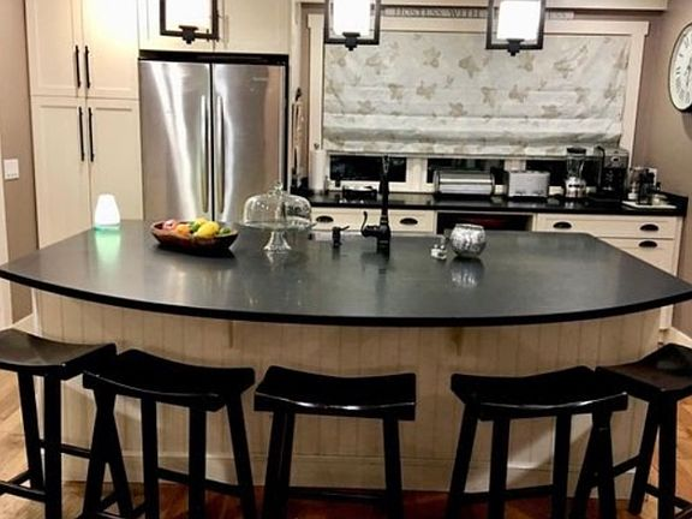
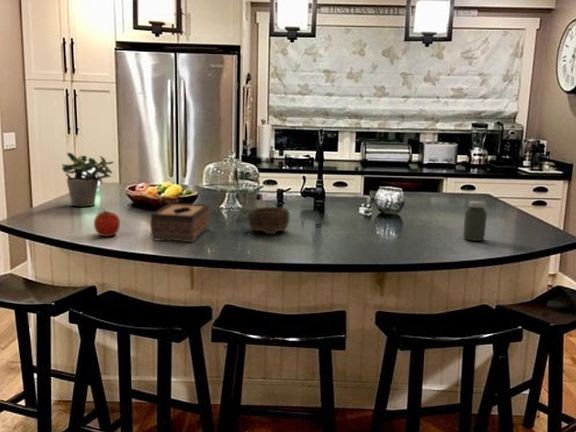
+ apple [93,209,121,237]
+ potted plant [61,152,115,207]
+ tissue box [149,202,210,243]
+ bowl [247,206,291,235]
+ jar [462,200,488,242]
